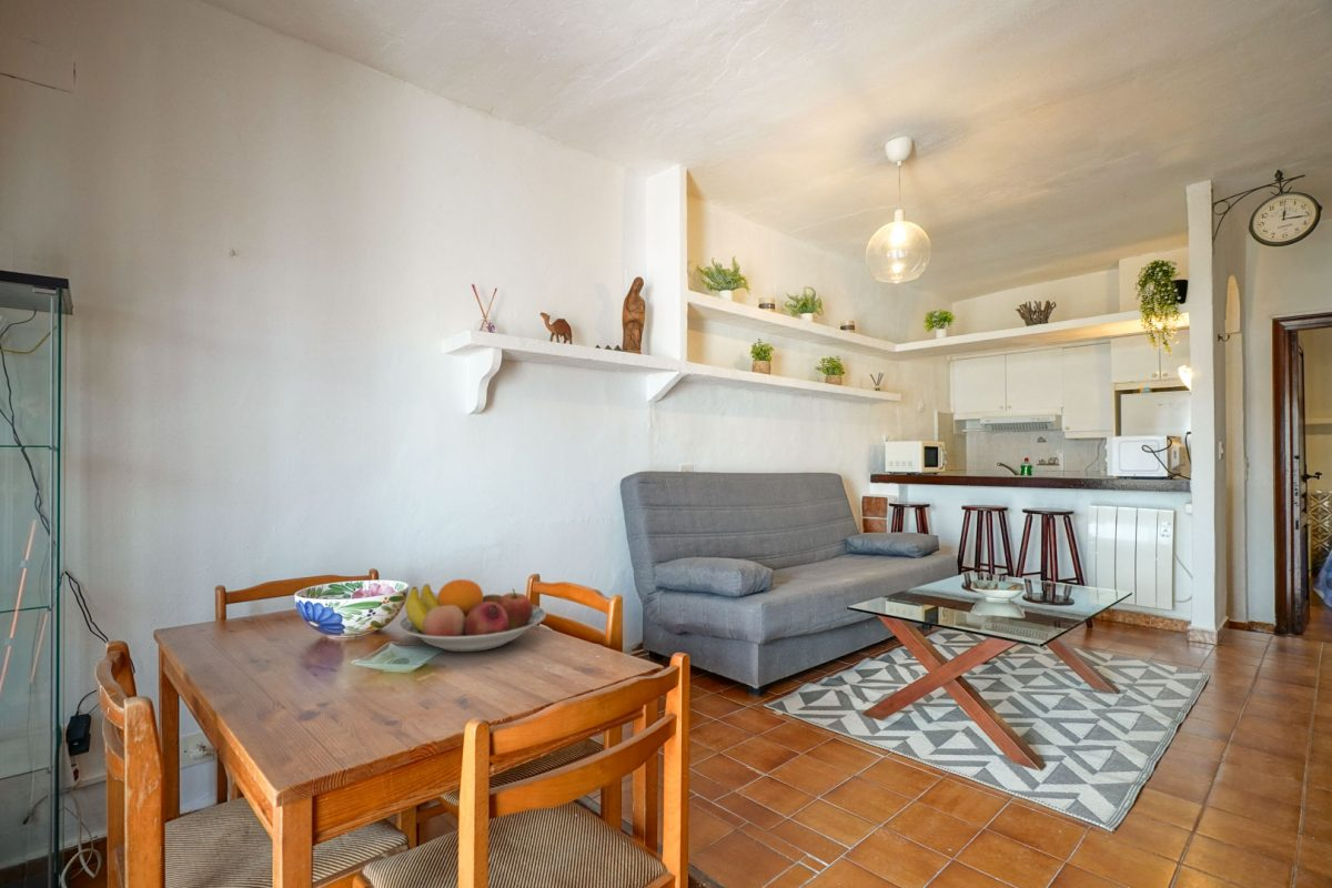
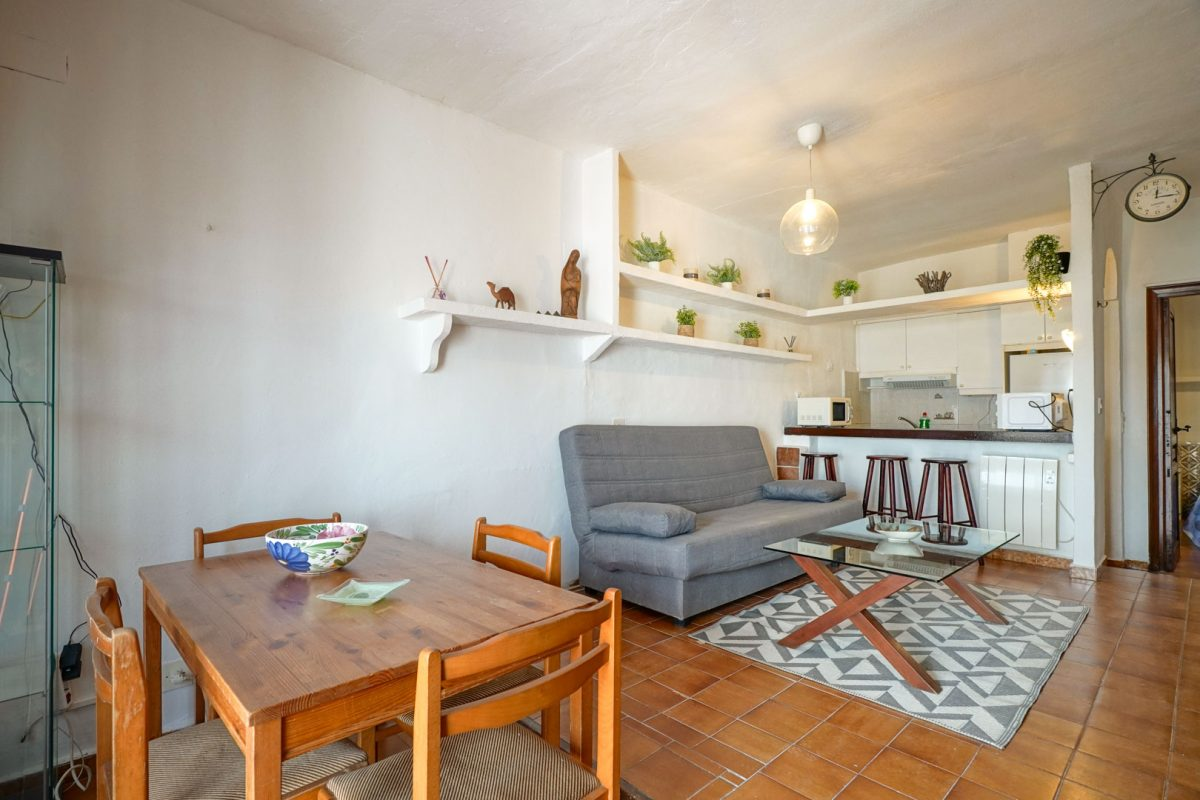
- fruit bowl [397,578,547,653]
